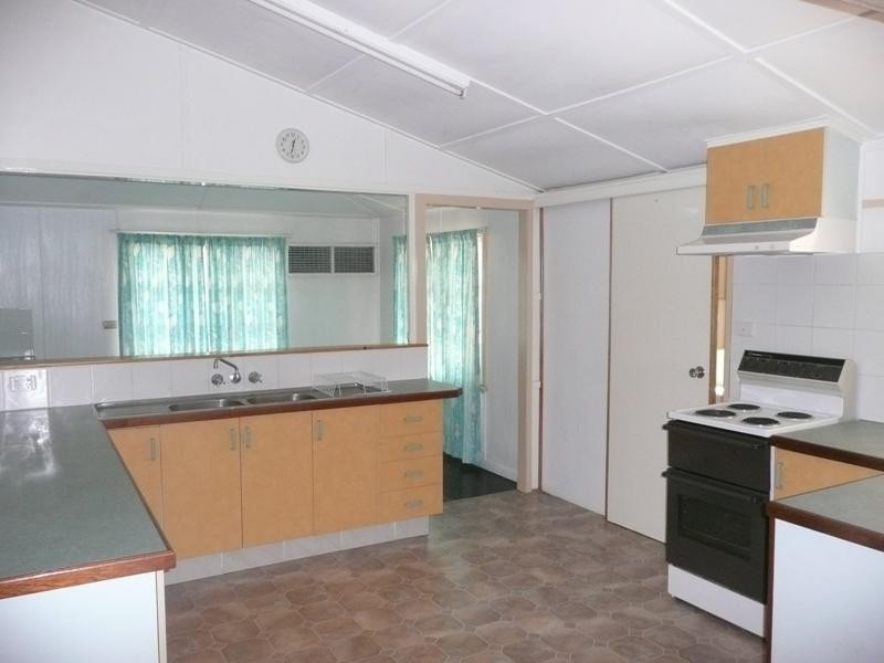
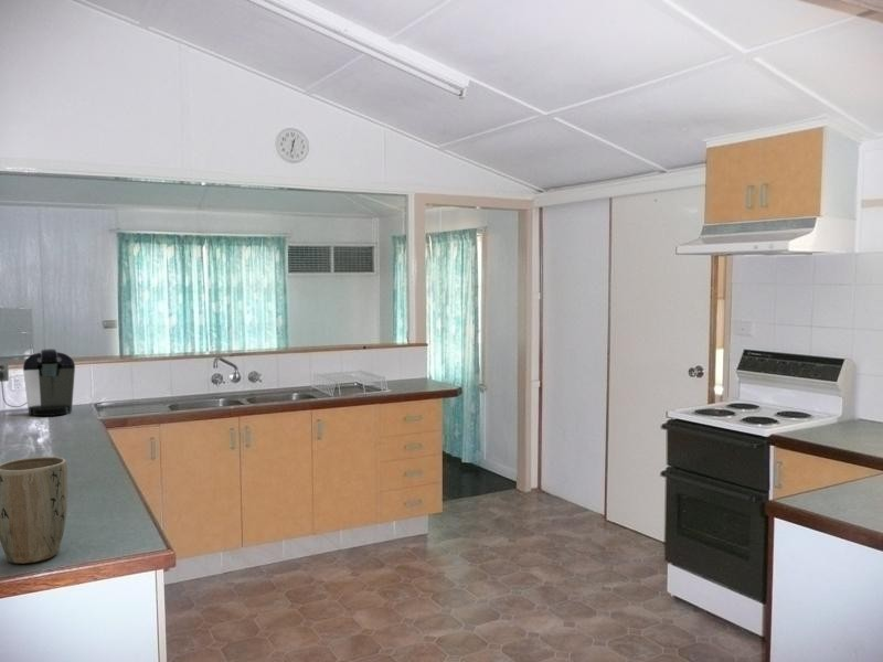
+ coffee maker [0,348,76,417]
+ plant pot [0,456,68,565]
